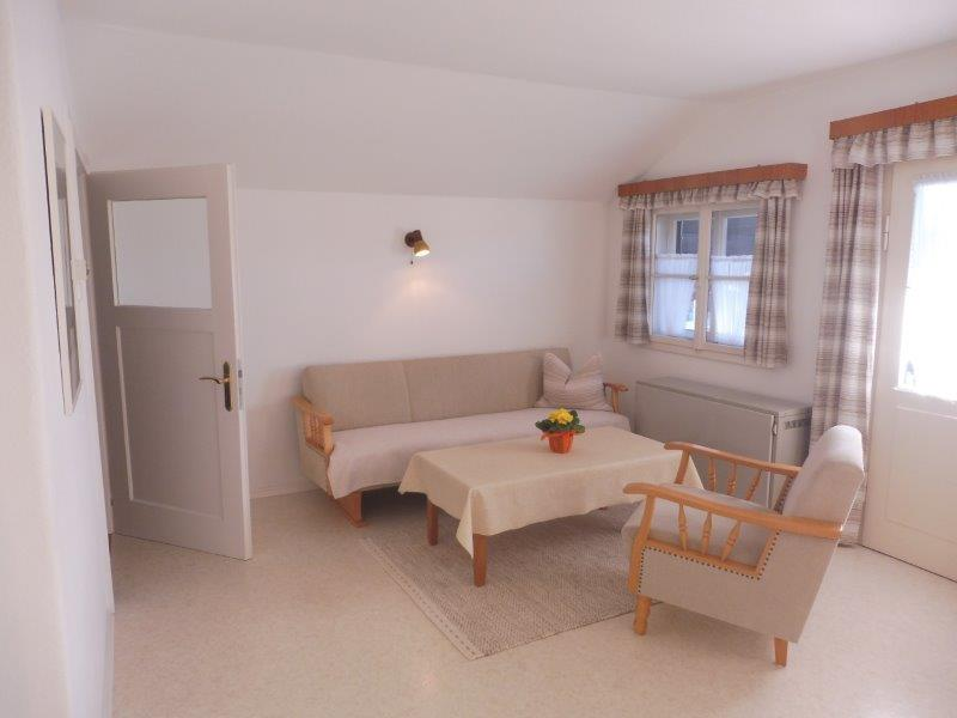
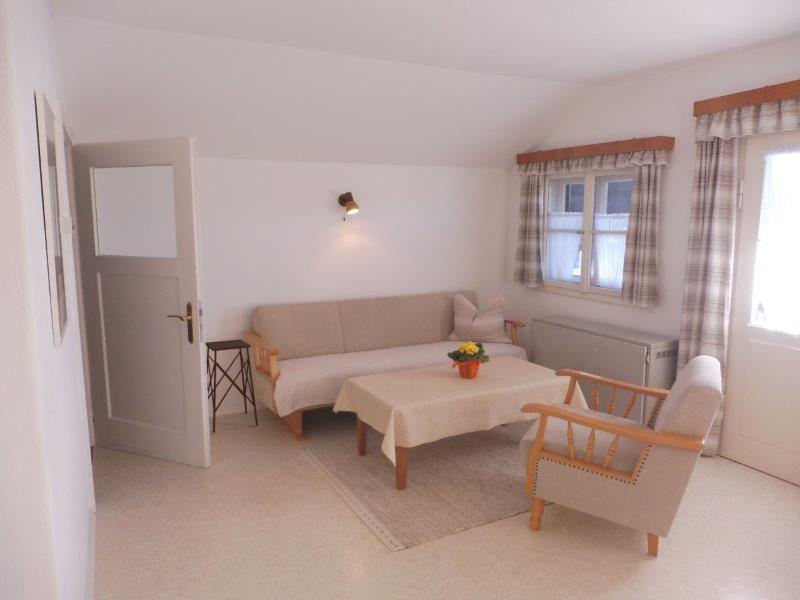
+ side table [205,338,259,434]
